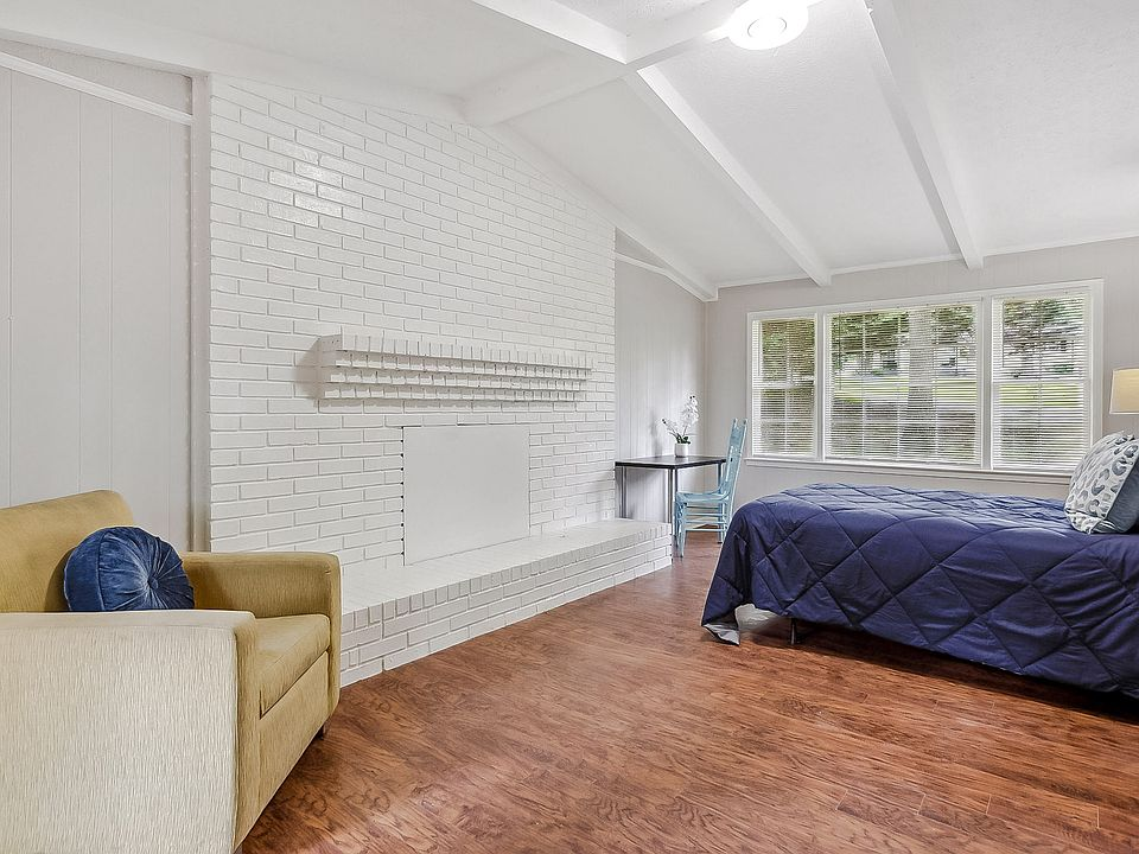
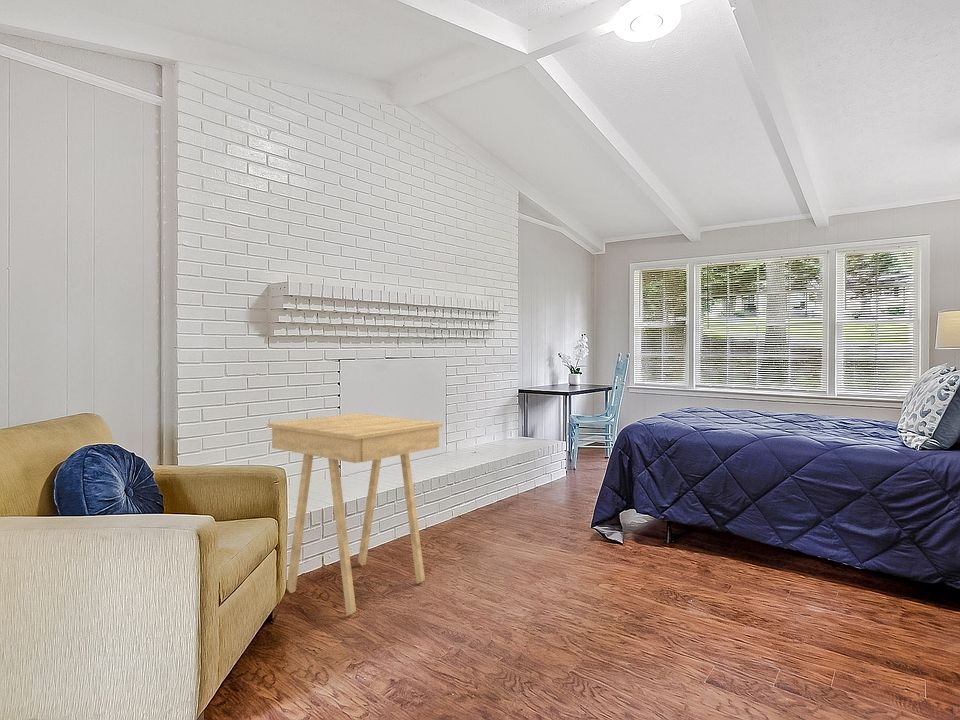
+ side table [266,412,444,617]
